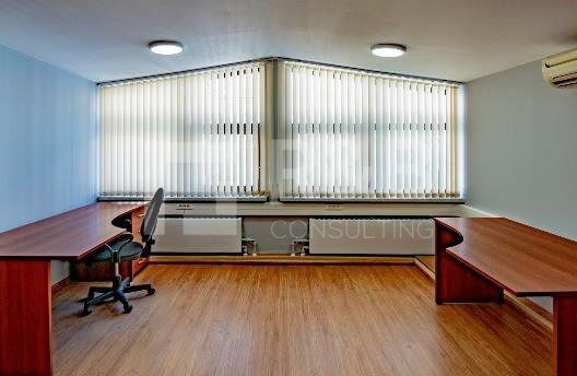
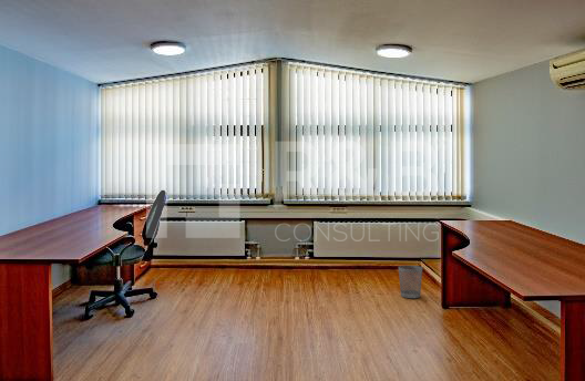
+ wastebasket [398,265,423,299]
